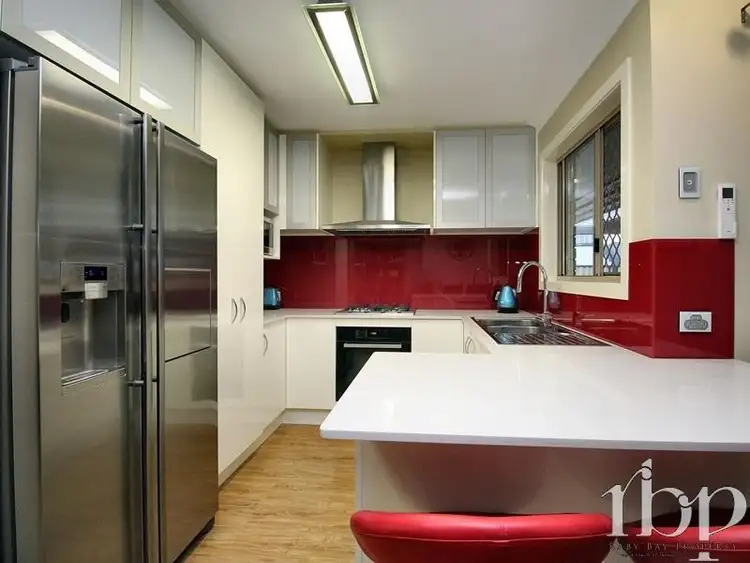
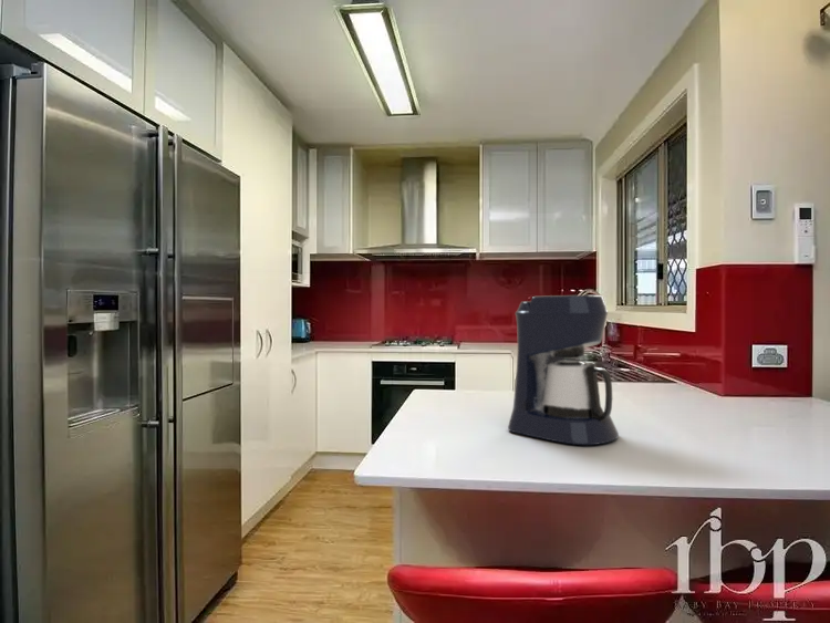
+ coffee maker [507,294,620,446]
